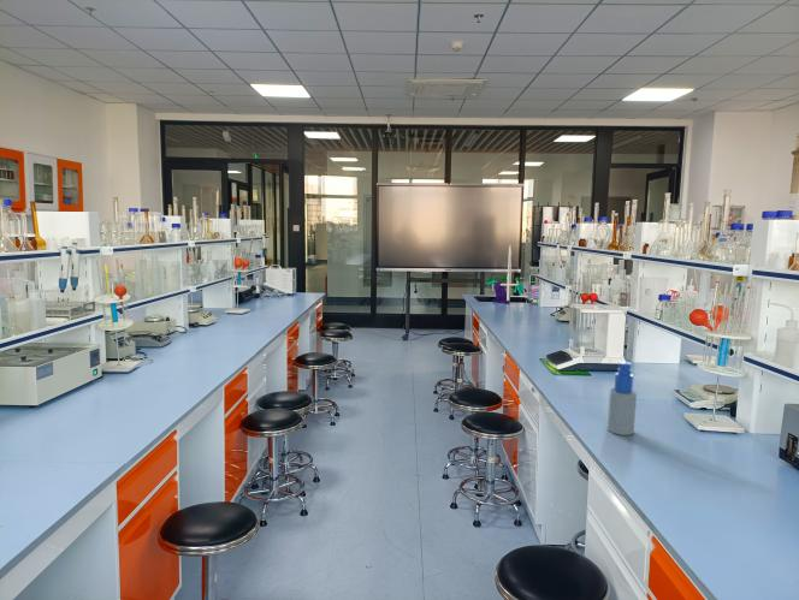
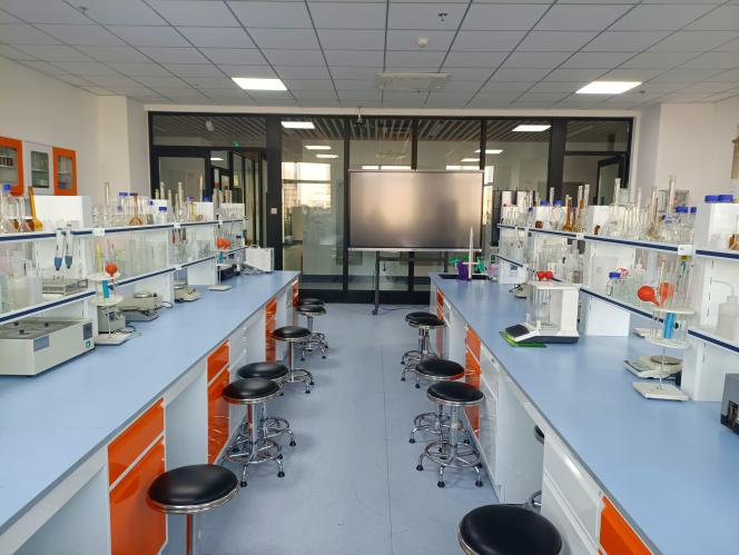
- spray bottle [606,361,638,436]
